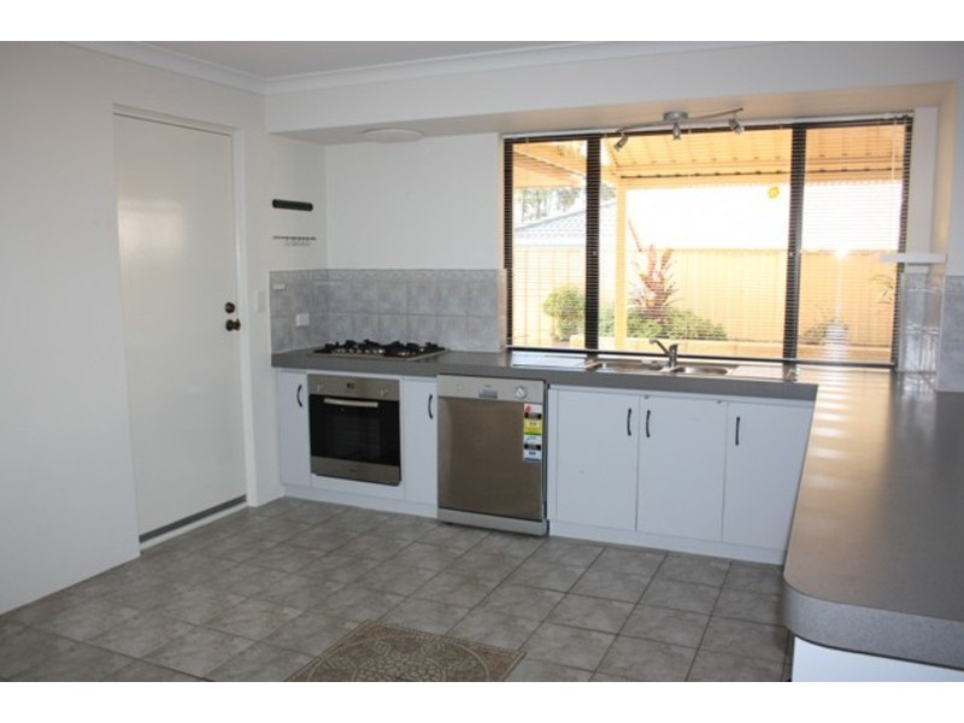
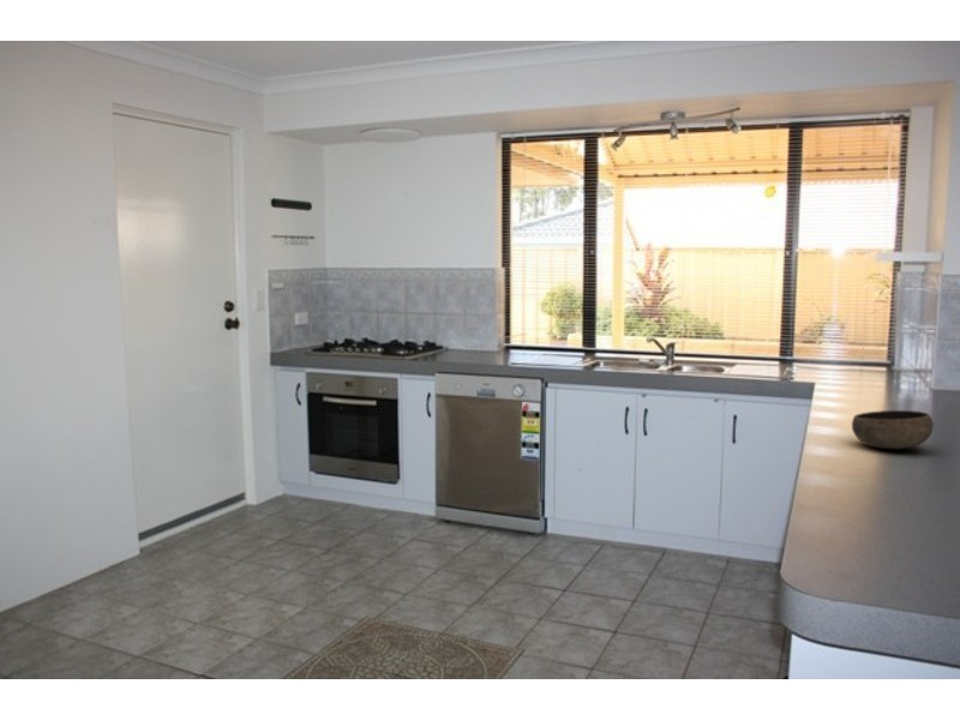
+ bowl [851,409,935,450]
